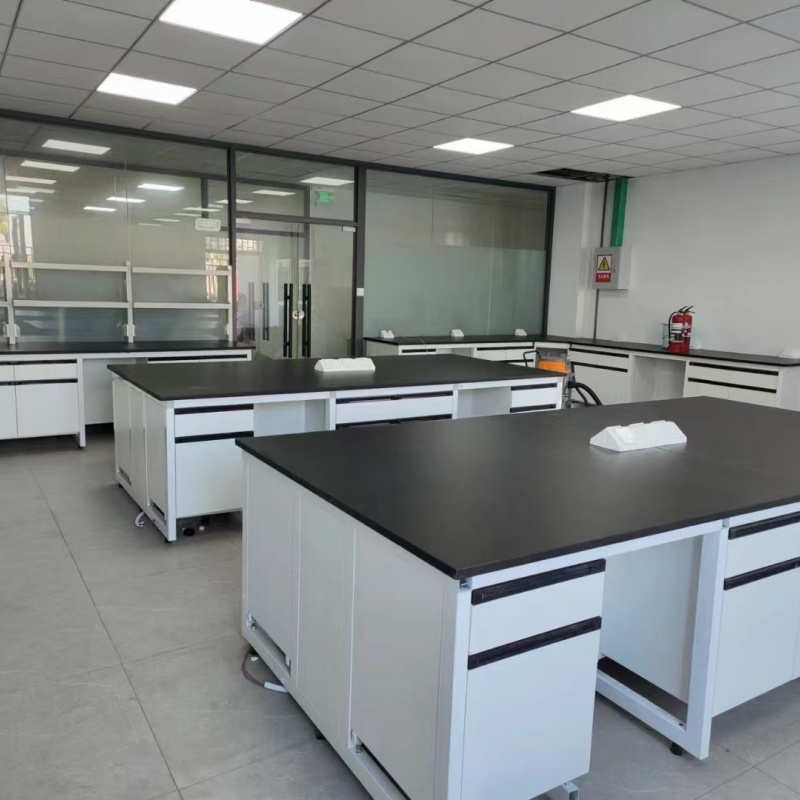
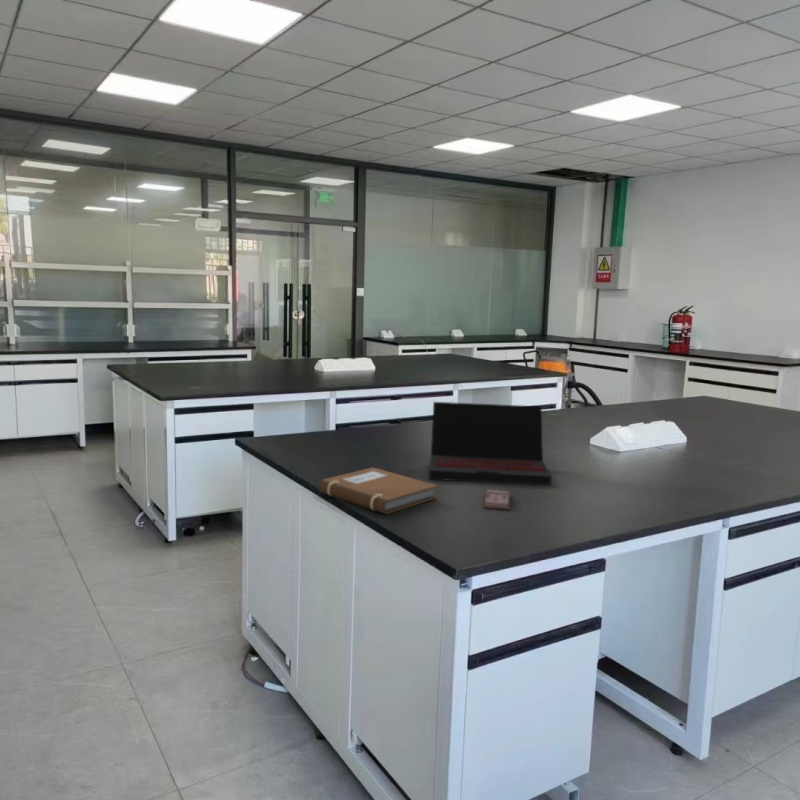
+ book [482,489,512,511]
+ laptop [428,401,553,486]
+ notebook [318,466,439,515]
